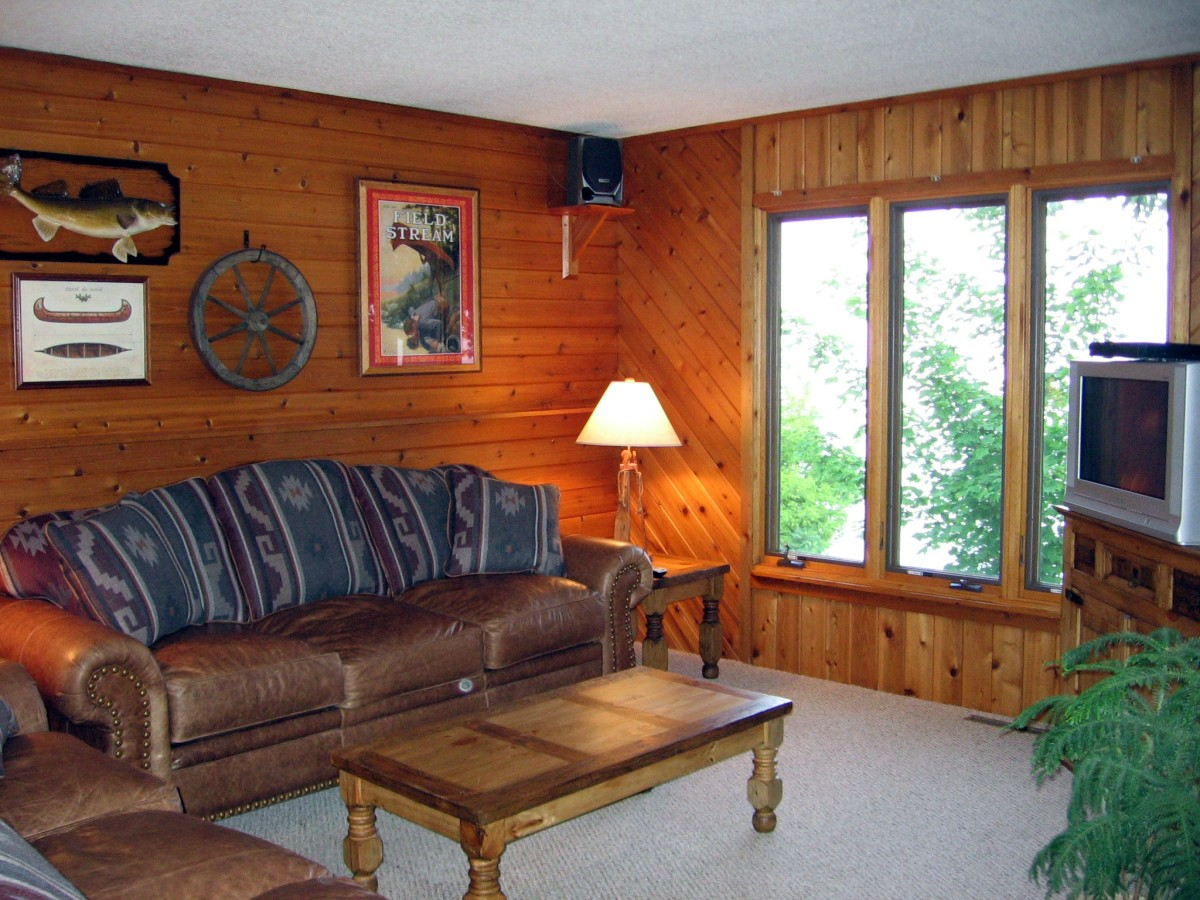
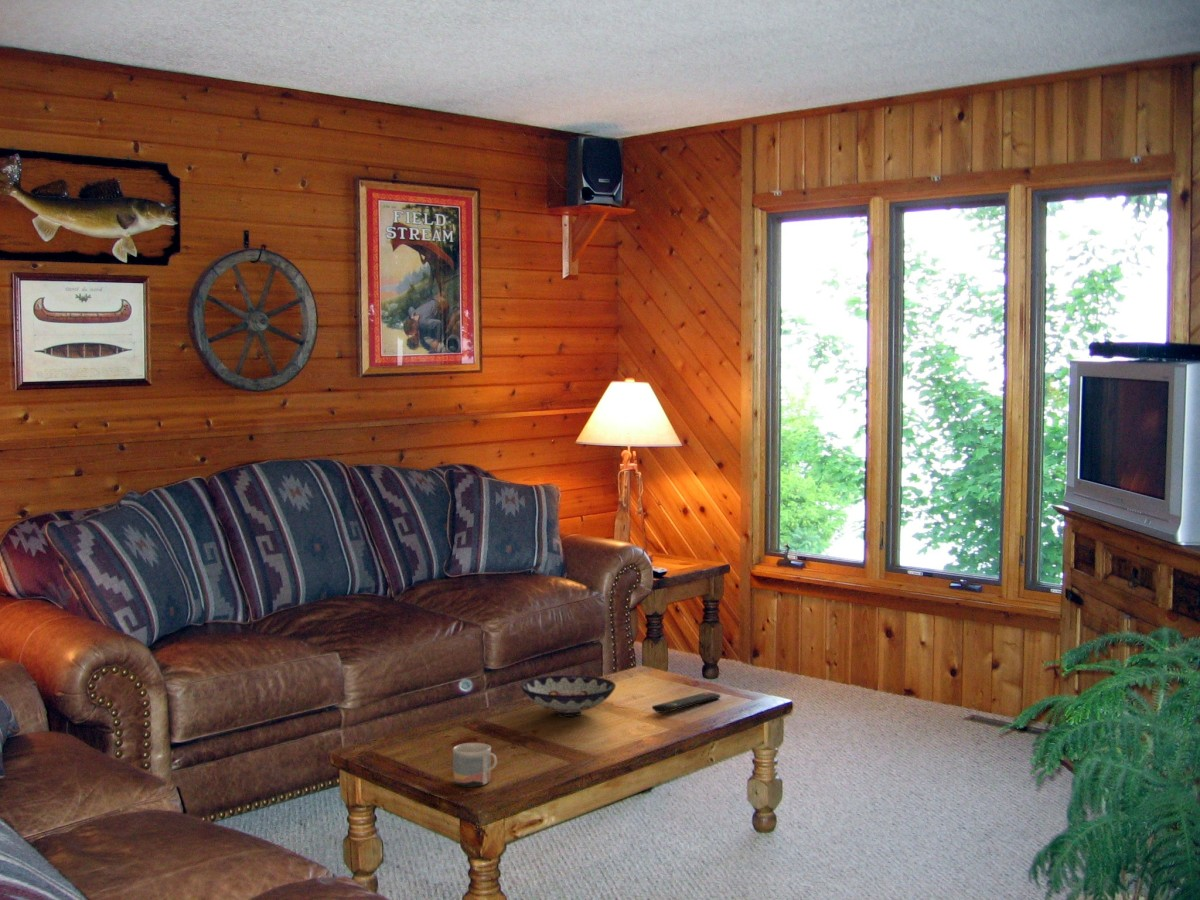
+ mug [452,742,498,788]
+ remote control [651,691,721,714]
+ bowl [520,674,617,718]
